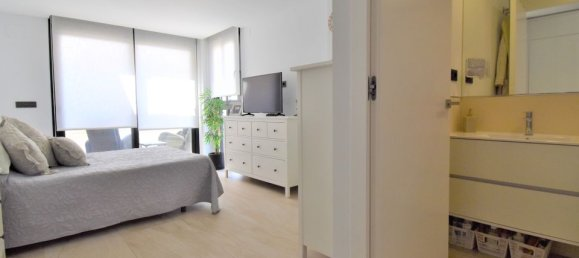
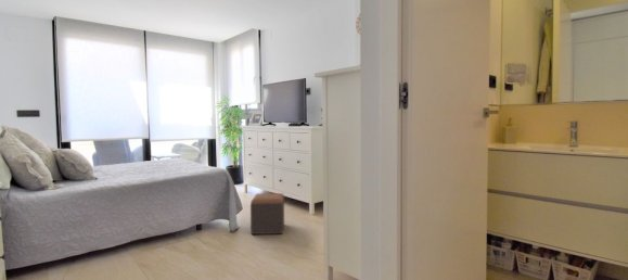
+ footstool [249,192,285,236]
